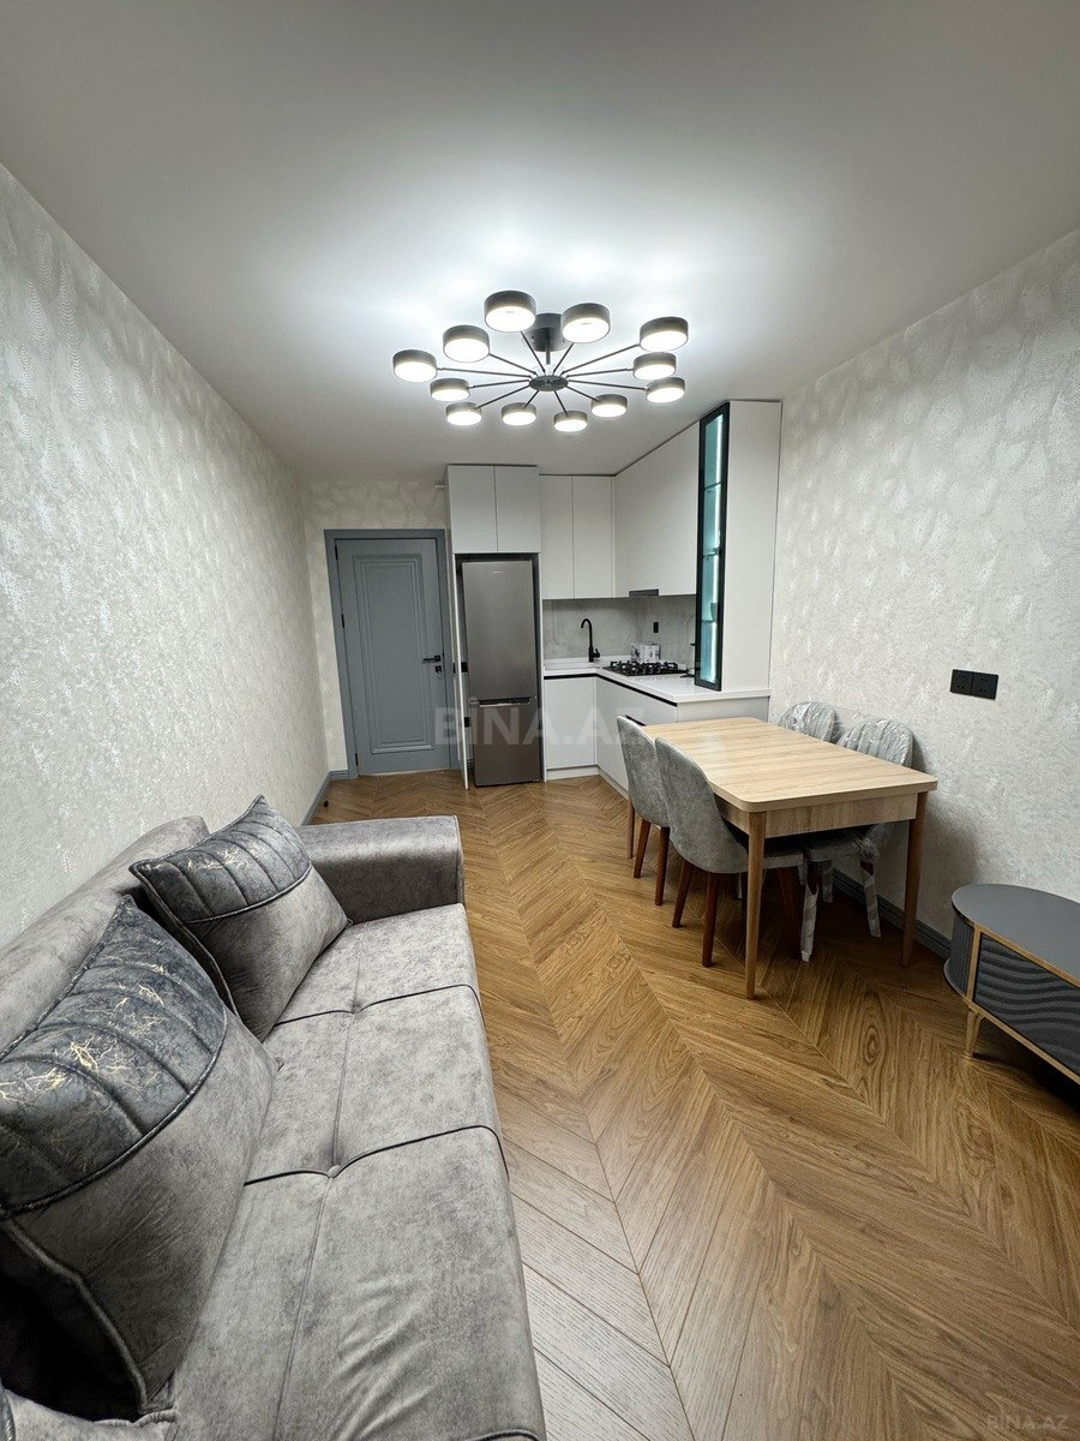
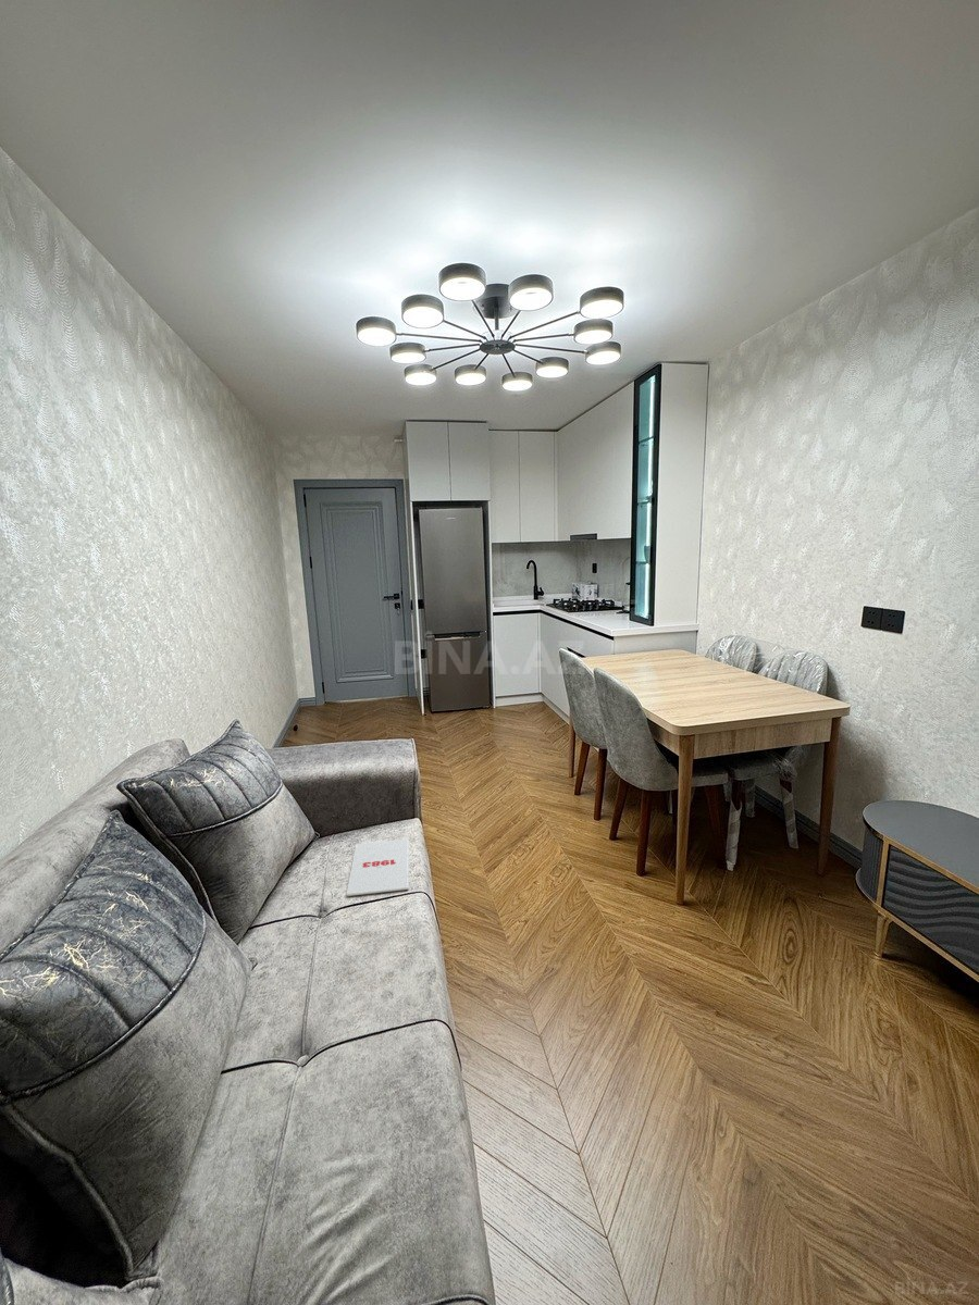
+ magazine [346,837,410,897]
